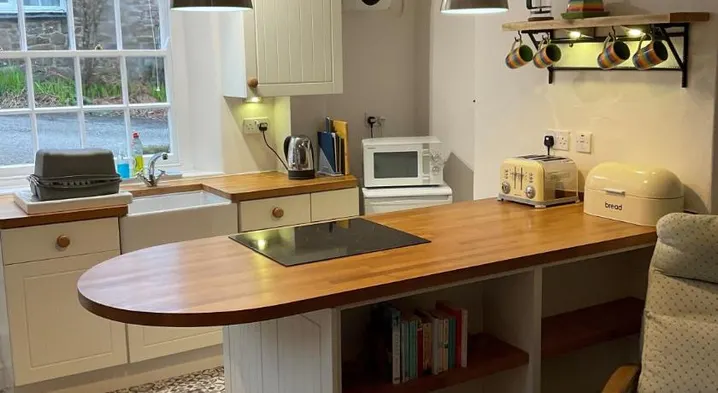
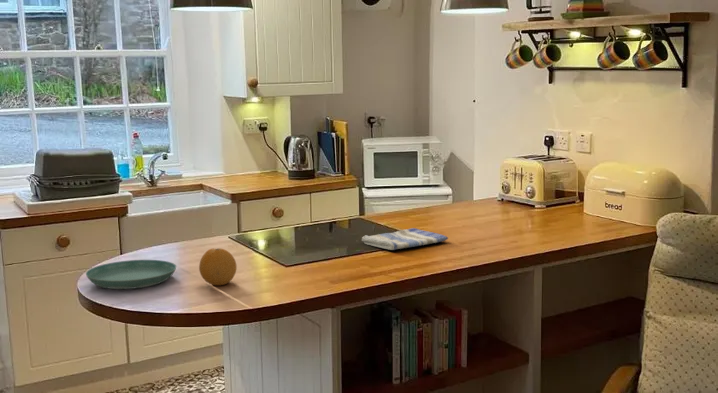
+ dish towel [361,227,449,251]
+ fruit [198,247,238,286]
+ saucer [85,259,177,290]
